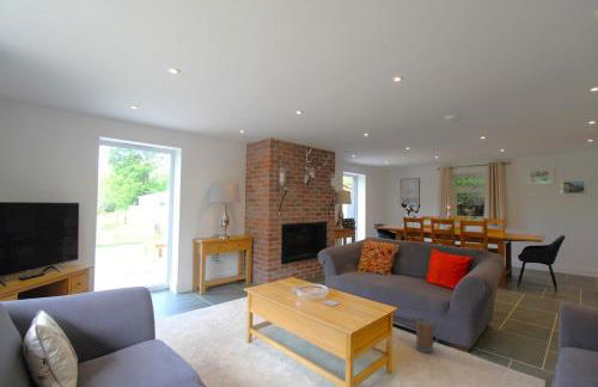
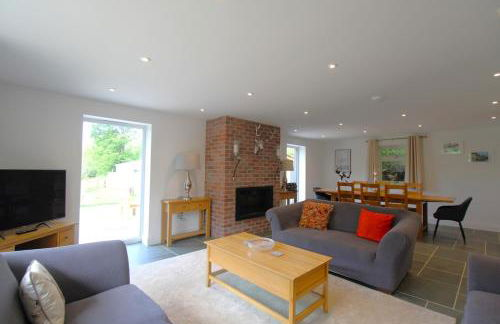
- watering can [408,306,444,354]
